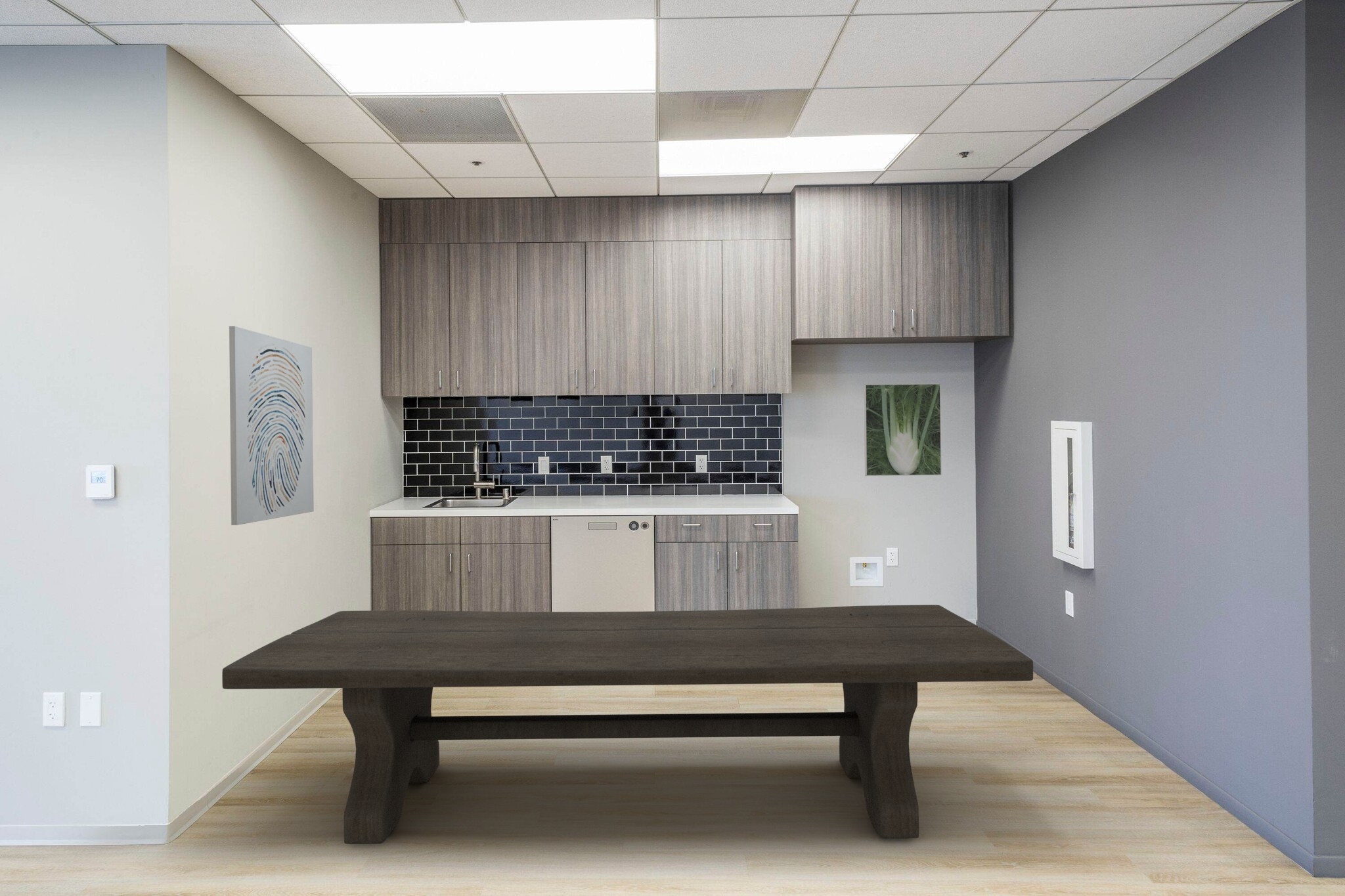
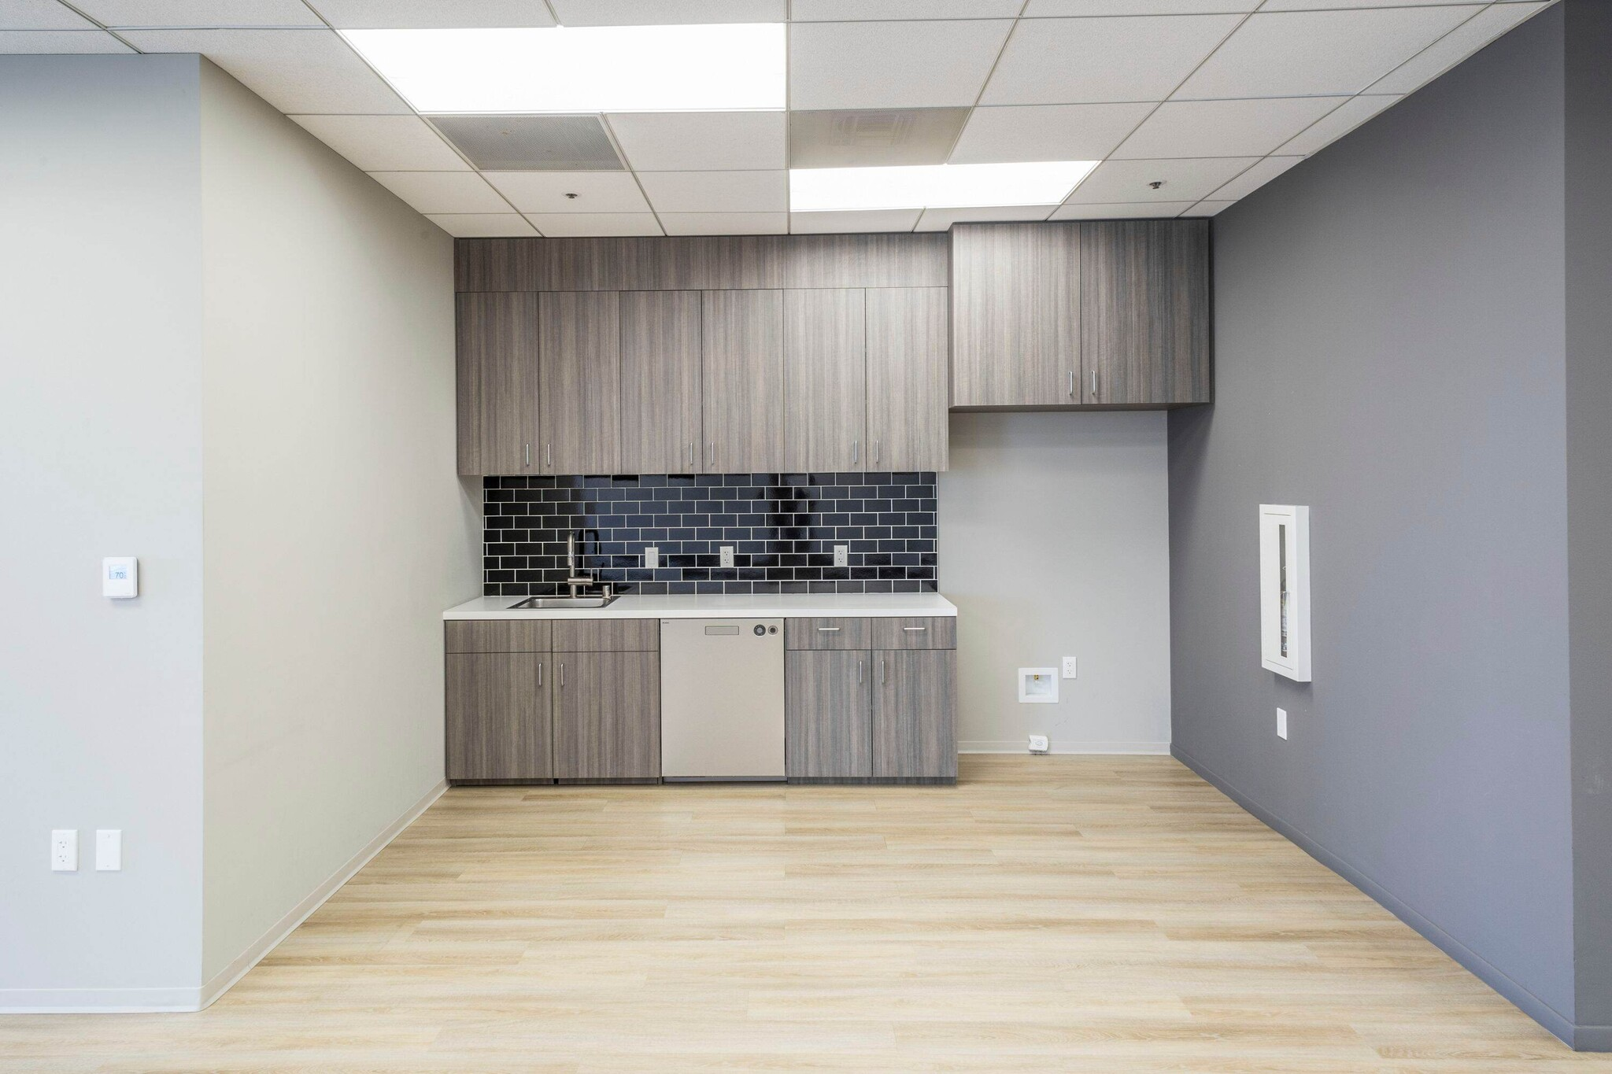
- wall art [229,326,315,526]
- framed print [864,383,942,477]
- dining table [221,605,1034,845]
